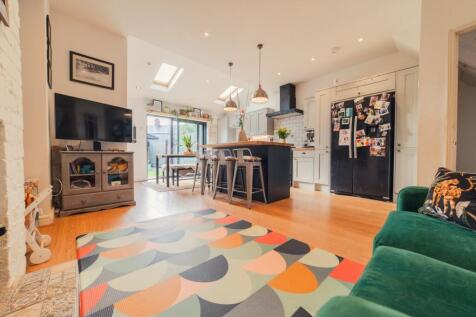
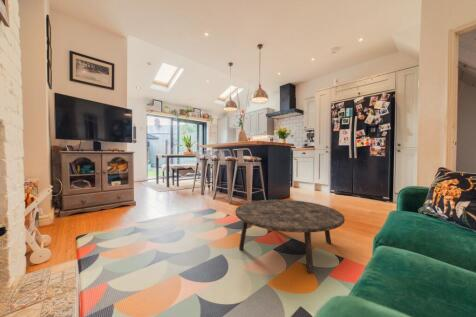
+ coffee table [234,199,346,274]
